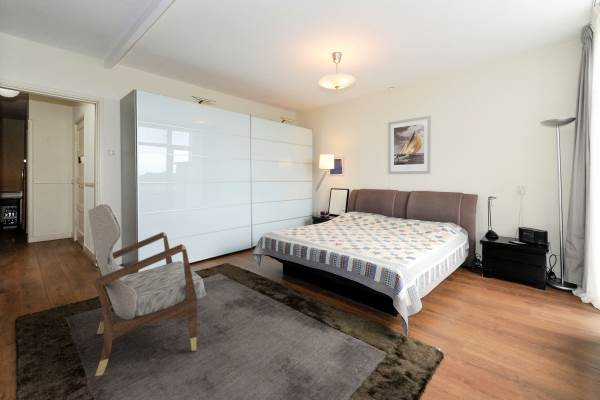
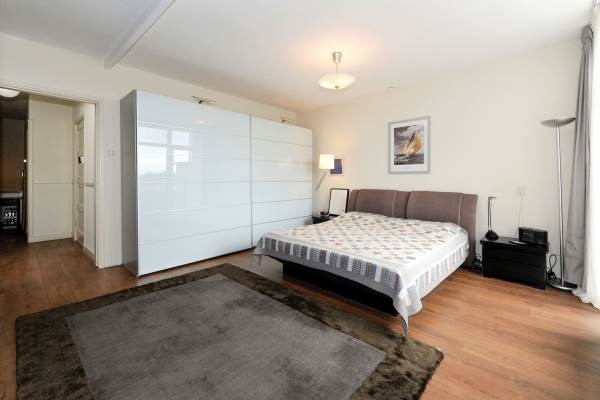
- armchair [87,203,207,377]
